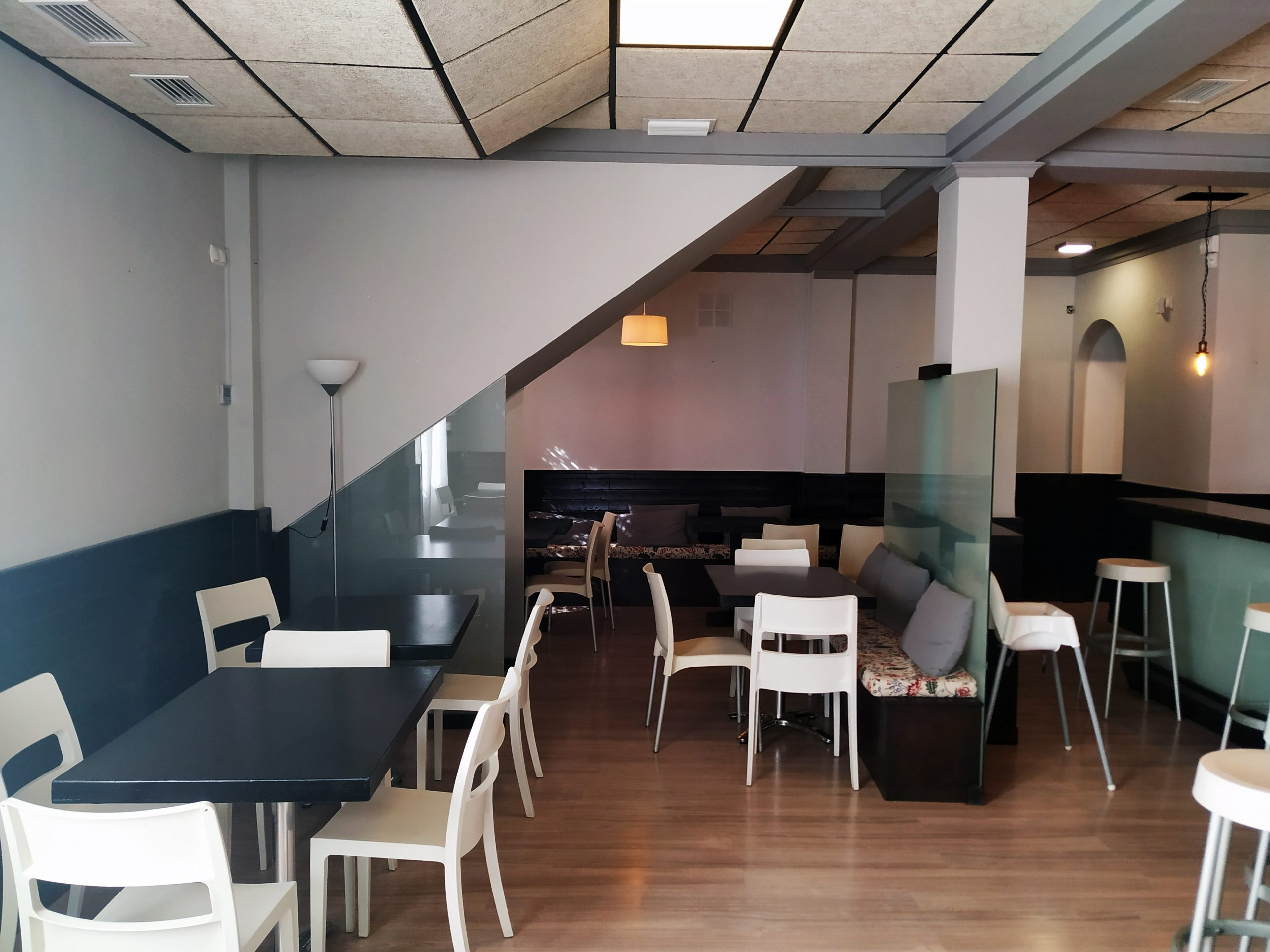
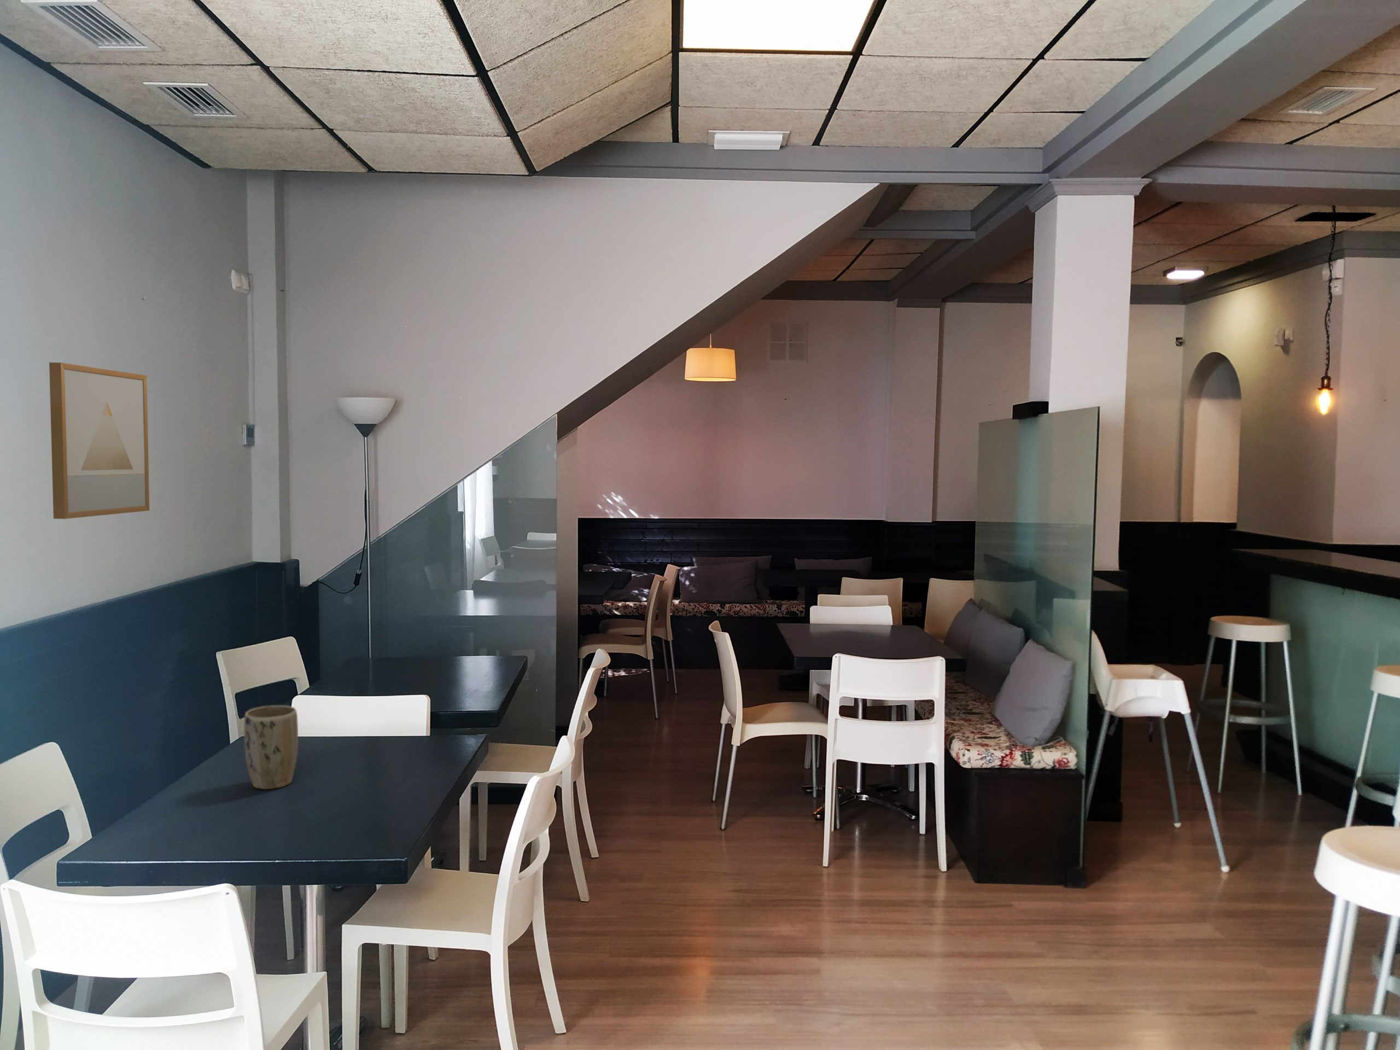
+ wall art [49,362,150,519]
+ plant pot [244,705,299,790]
